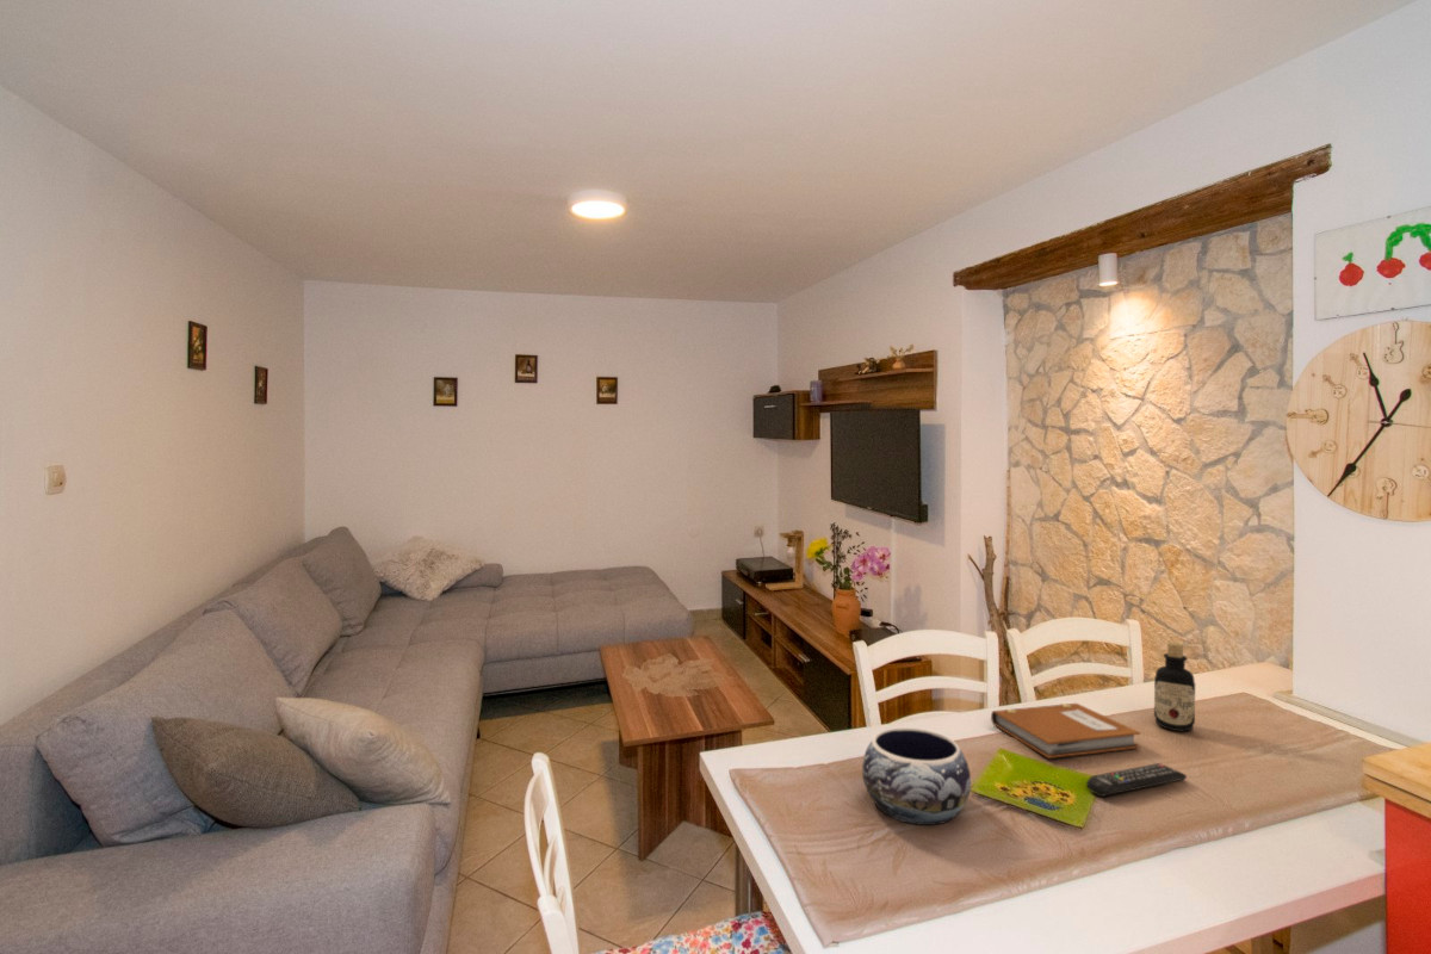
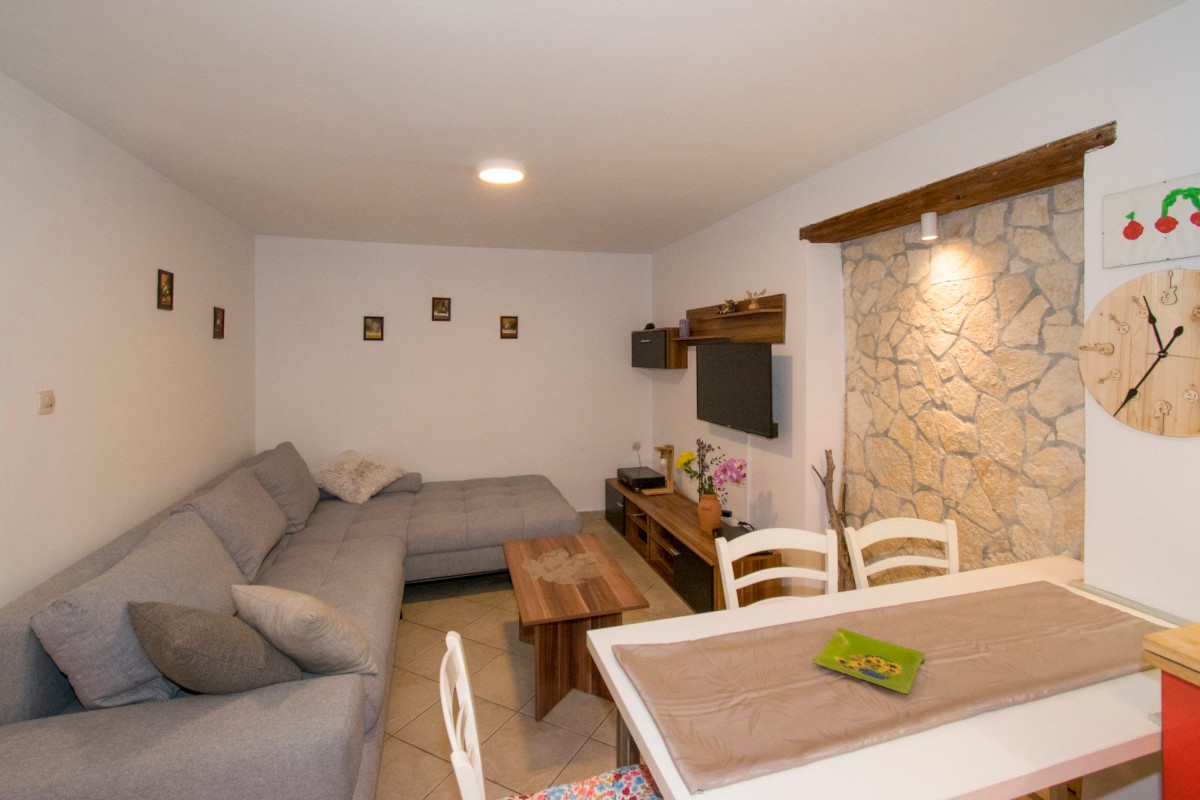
- notebook [990,702,1141,760]
- bottle [1153,640,1196,732]
- remote control [1085,762,1188,798]
- decorative bowl [861,727,972,826]
